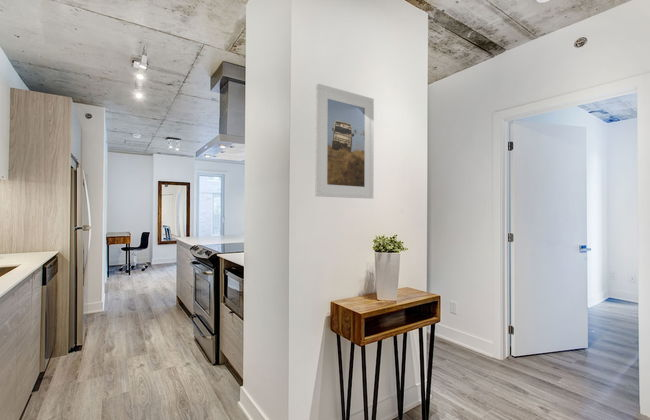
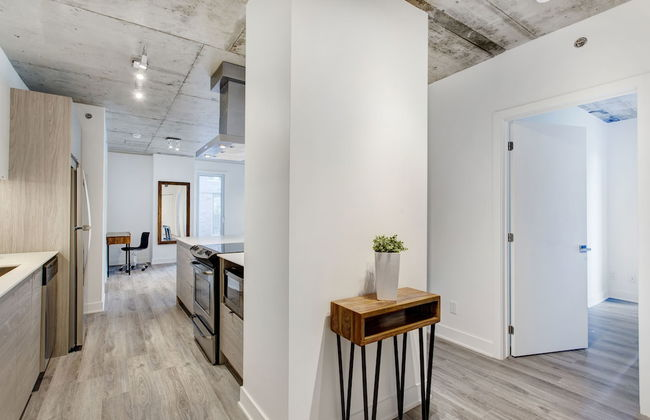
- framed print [314,83,375,200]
